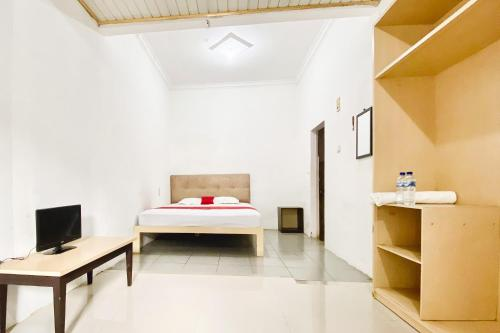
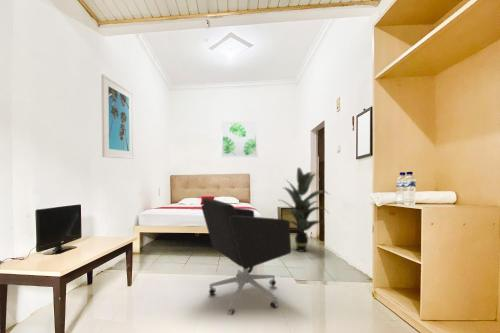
+ office chair [200,197,292,316]
+ indoor plant [279,166,330,253]
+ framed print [100,73,134,160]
+ wall art [220,120,258,158]
